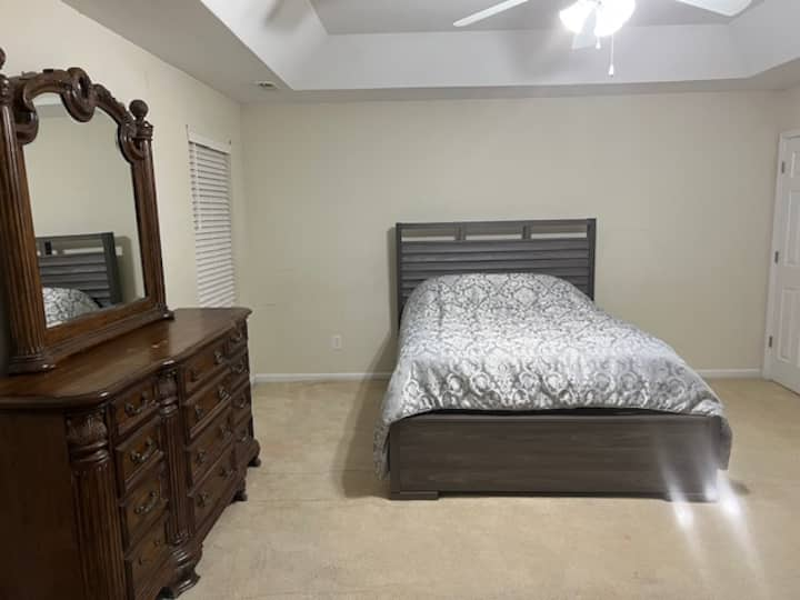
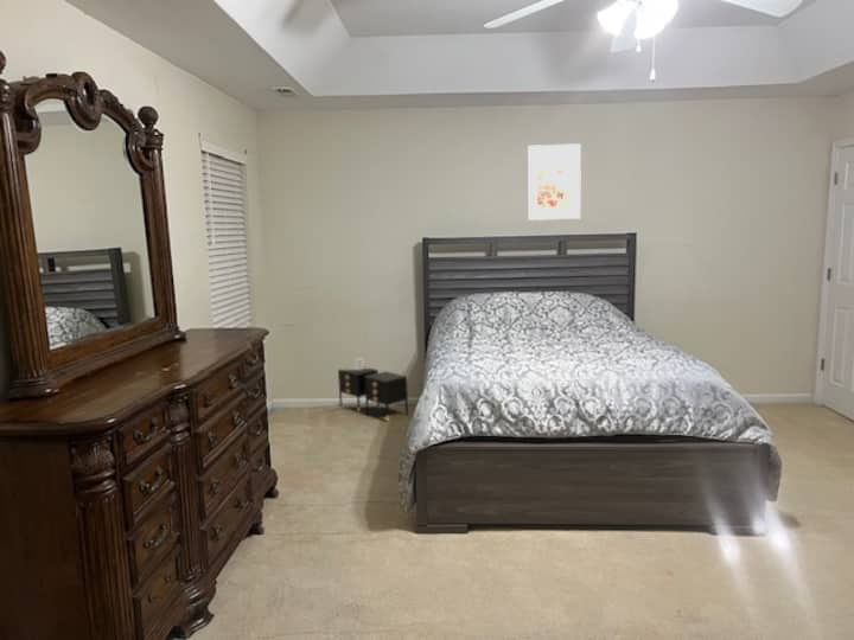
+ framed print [527,142,582,222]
+ nightstand [337,367,409,422]
